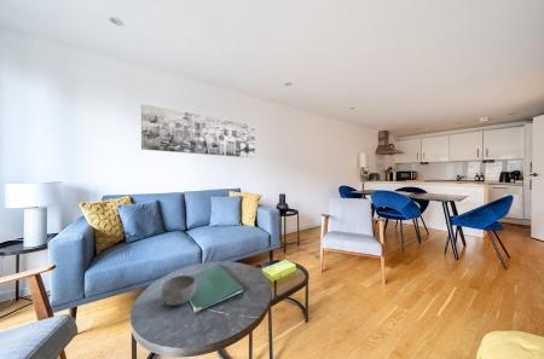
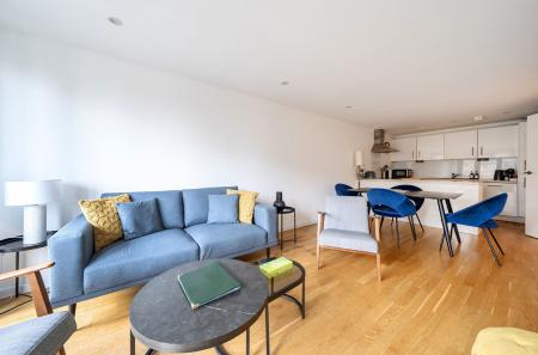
- bowl [161,274,197,307]
- wall art [140,103,256,160]
